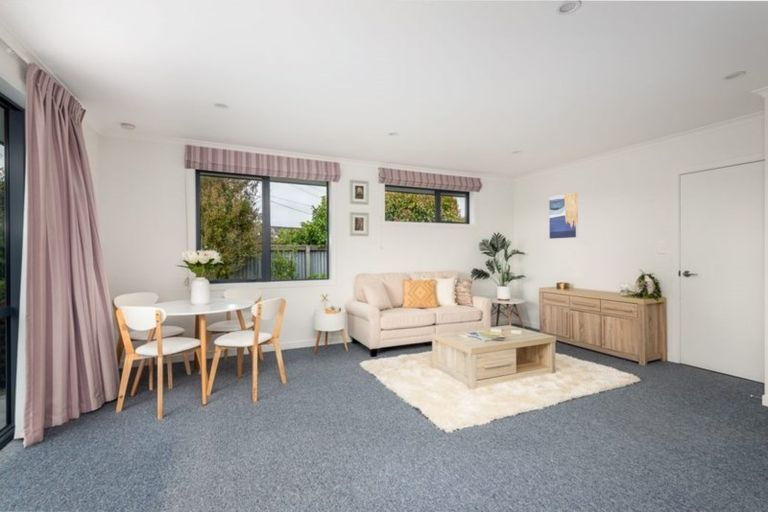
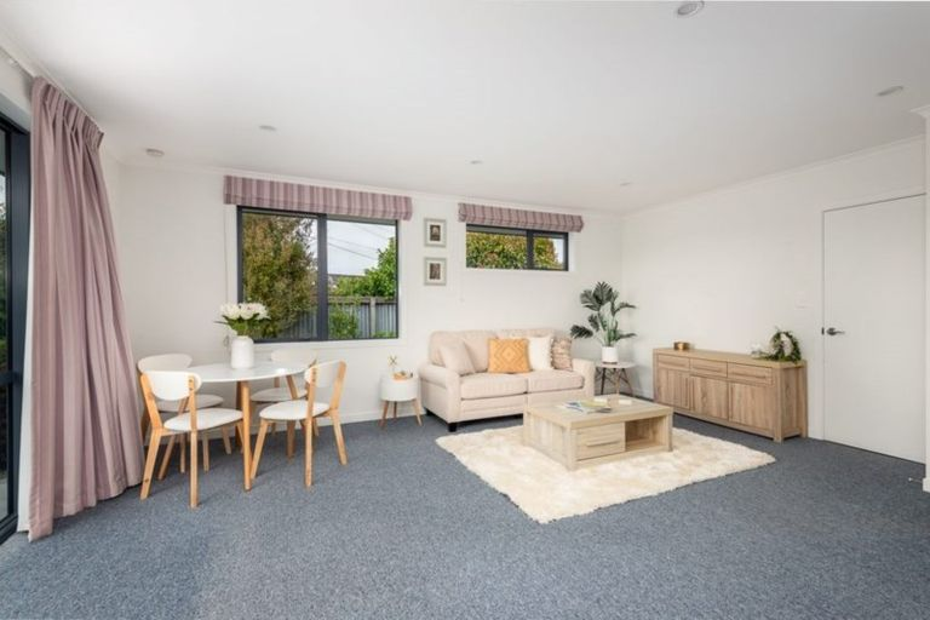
- wall art [548,191,579,240]
